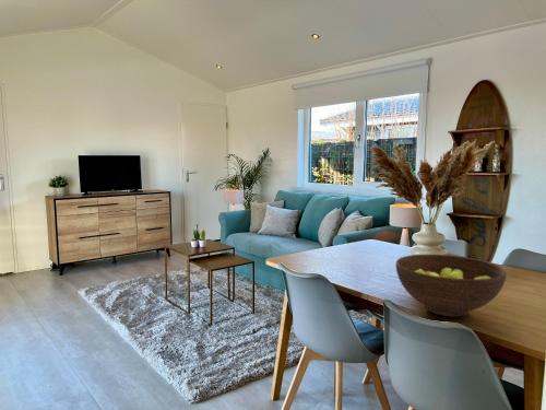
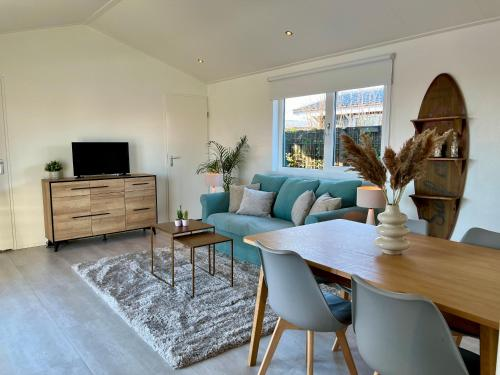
- fruit bowl [394,254,508,318]
